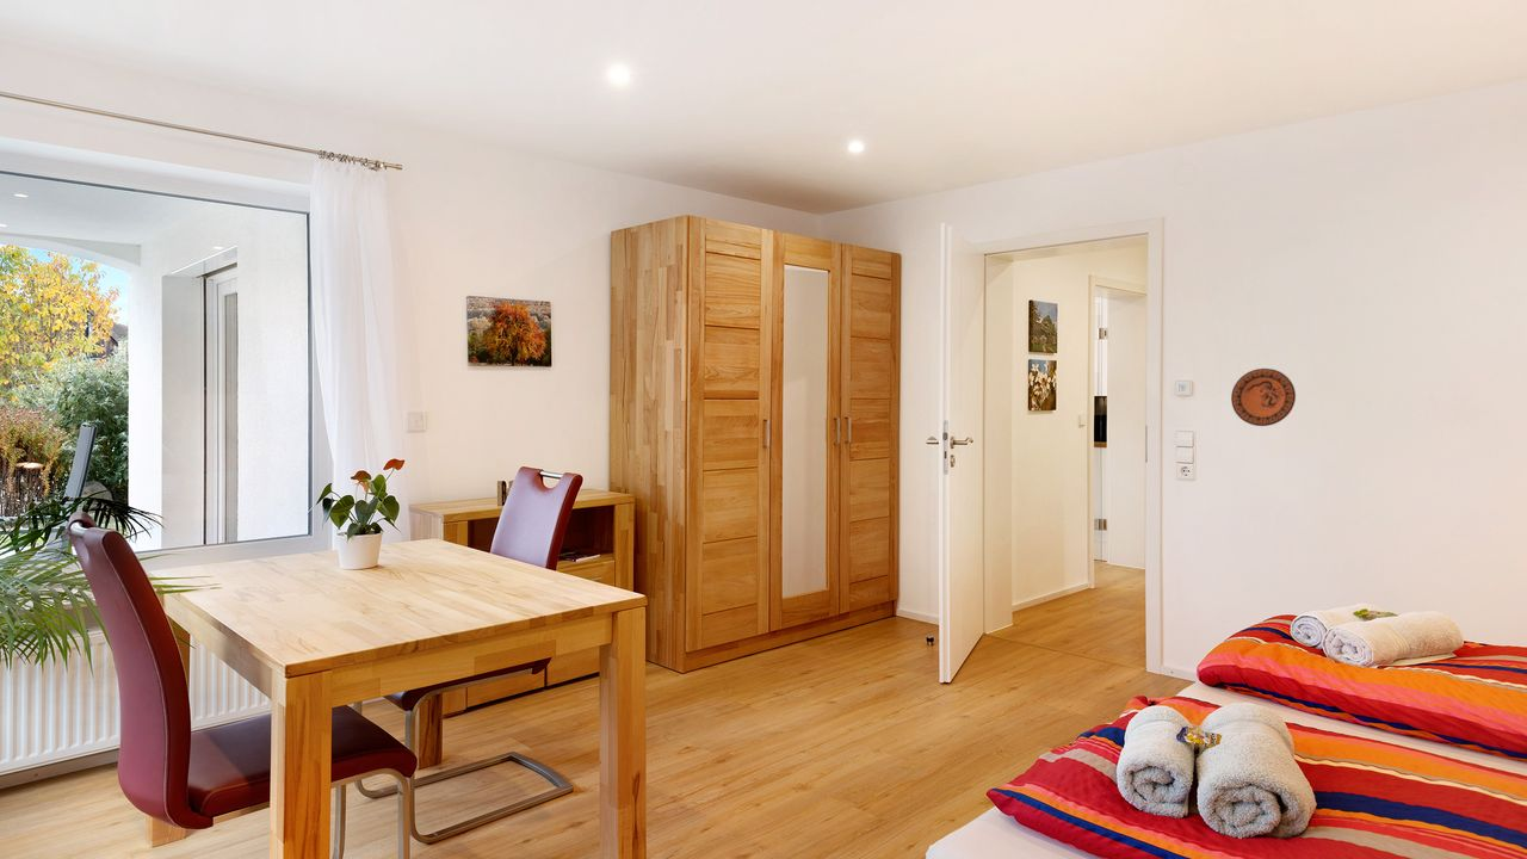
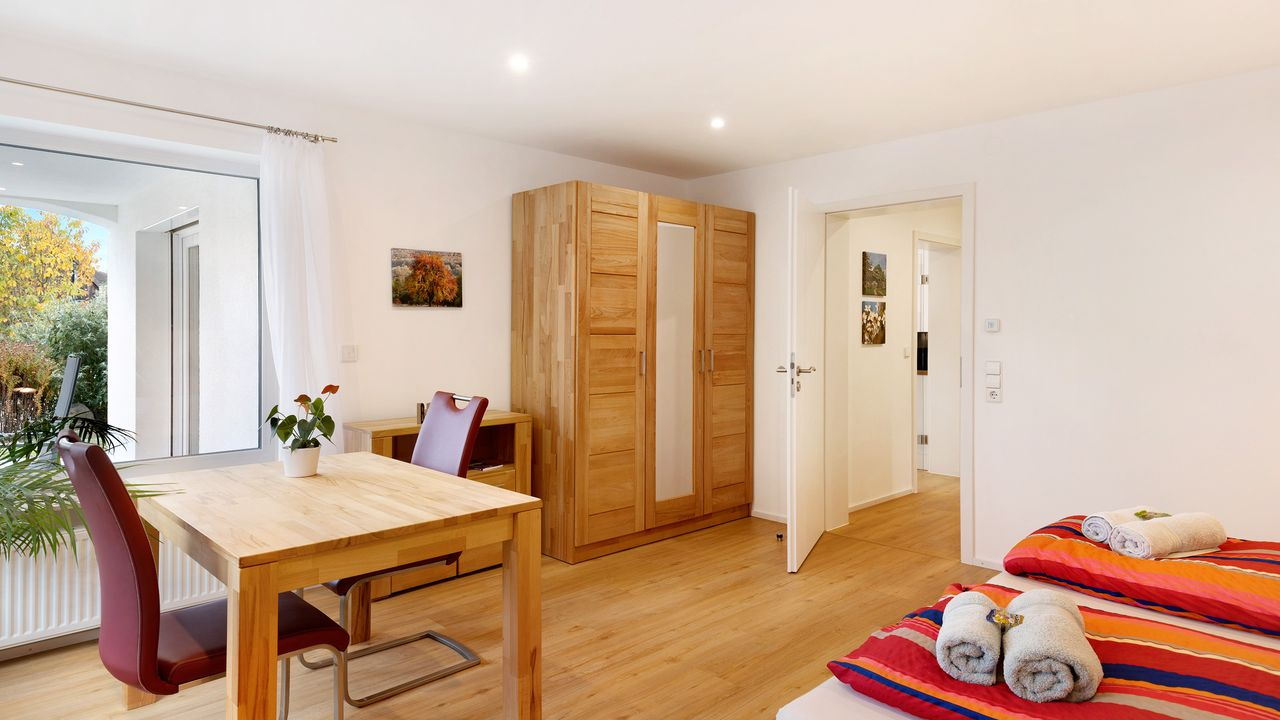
- decorative plate [1230,367,1297,427]
